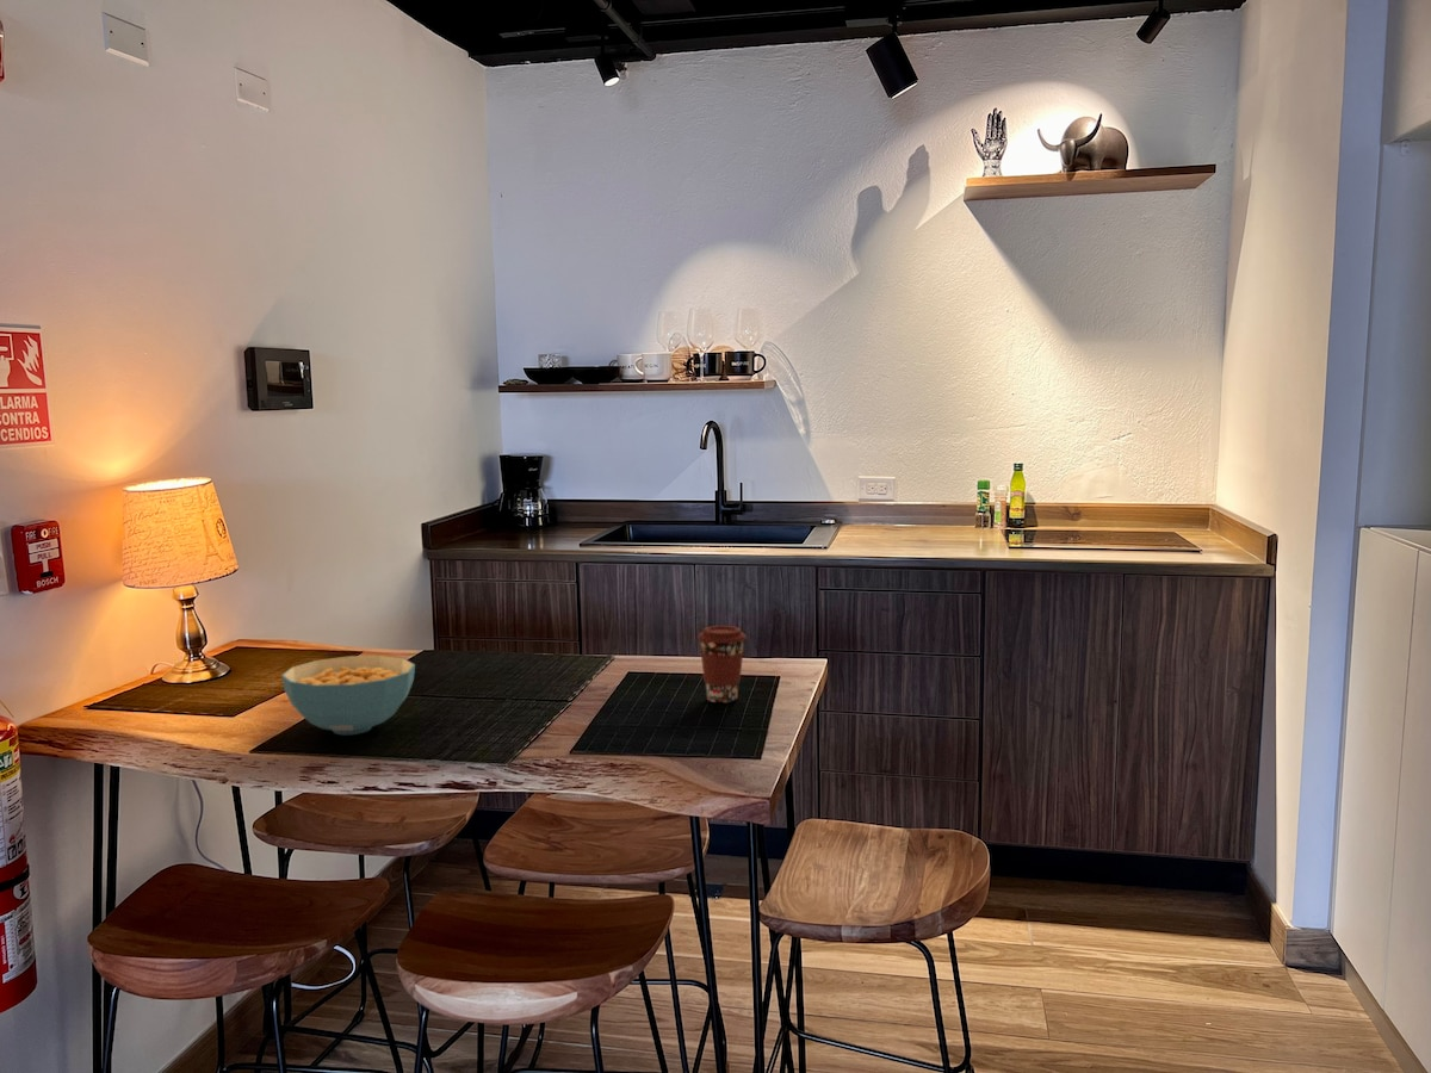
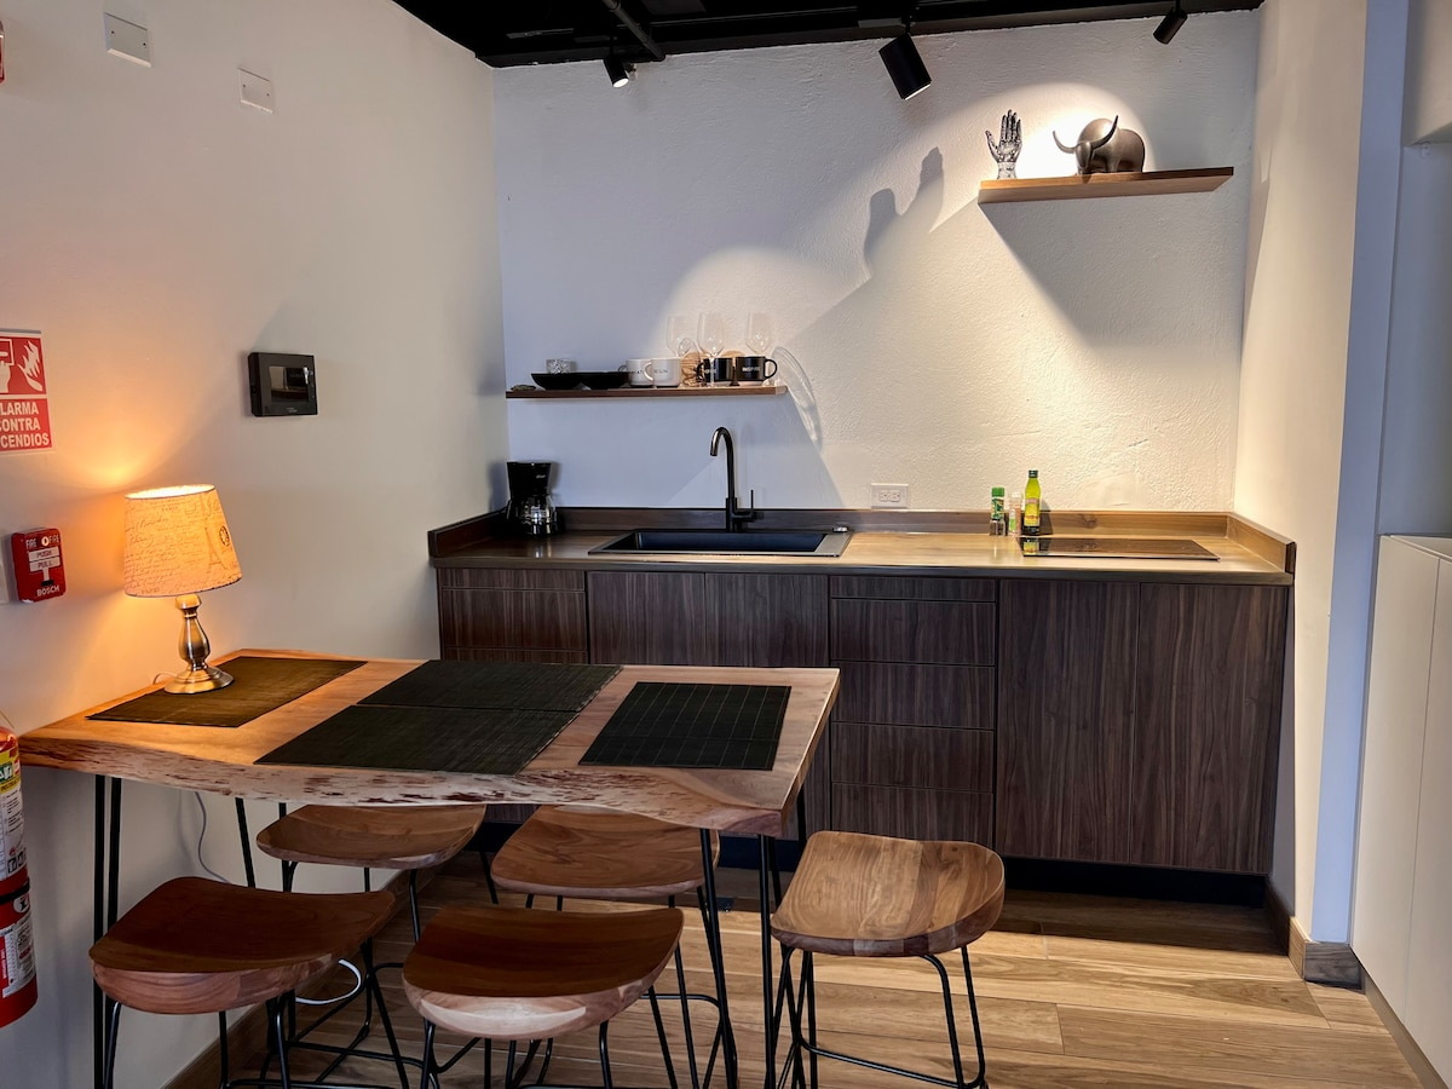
- coffee cup [696,625,748,703]
- cereal bowl [280,655,416,736]
